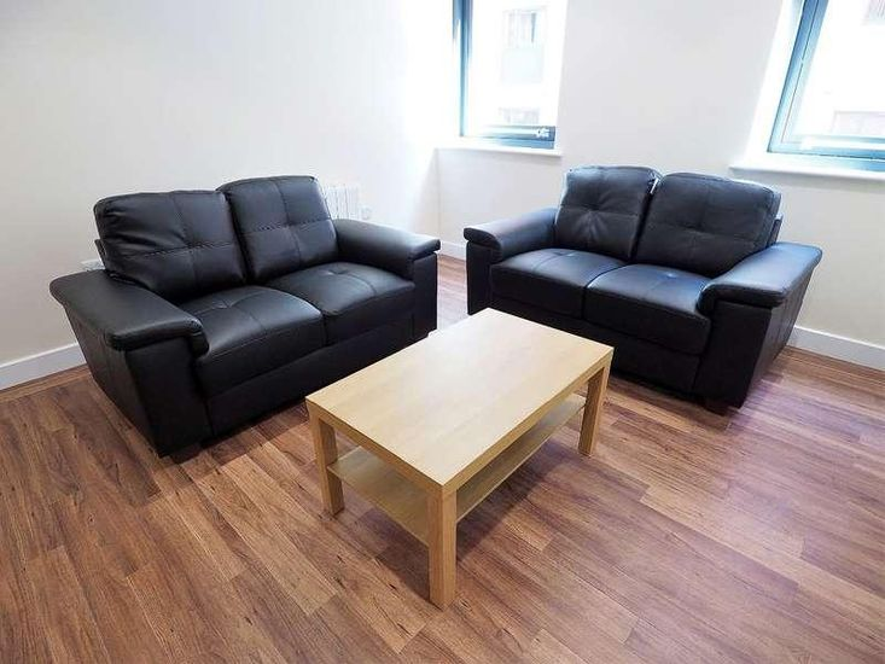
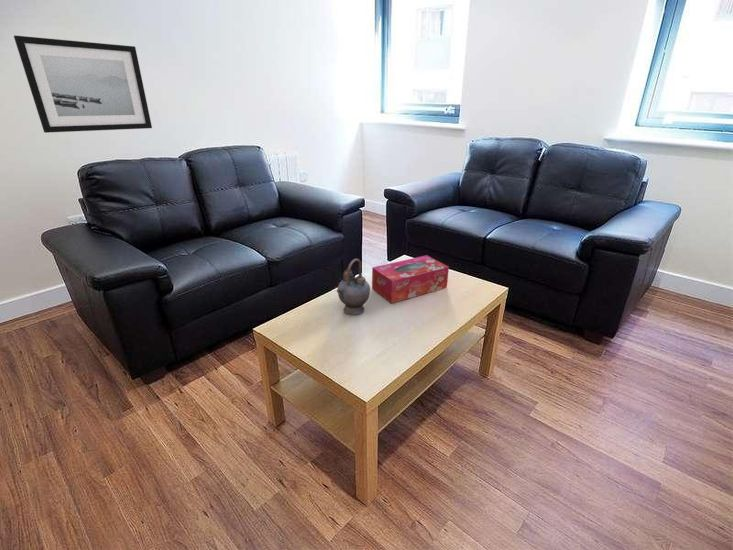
+ teapot [336,258,371,315]
+ tissue box [371,254,450,304]
+ wall art [13,35,153,134]
